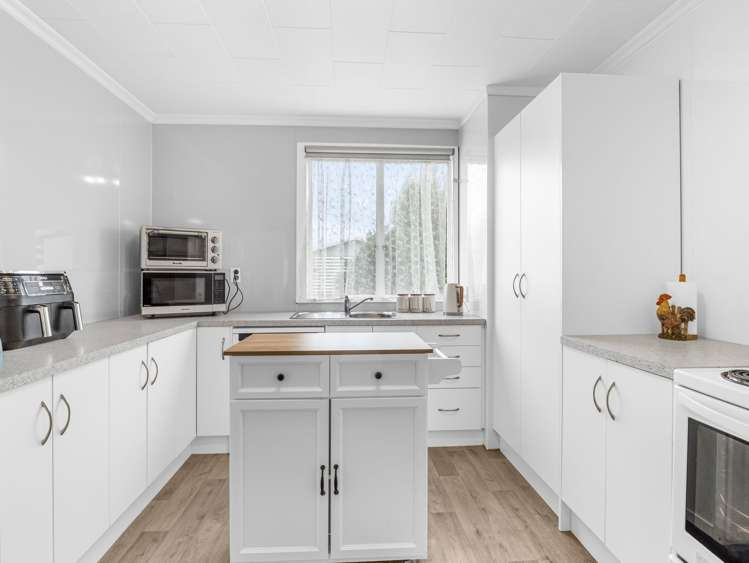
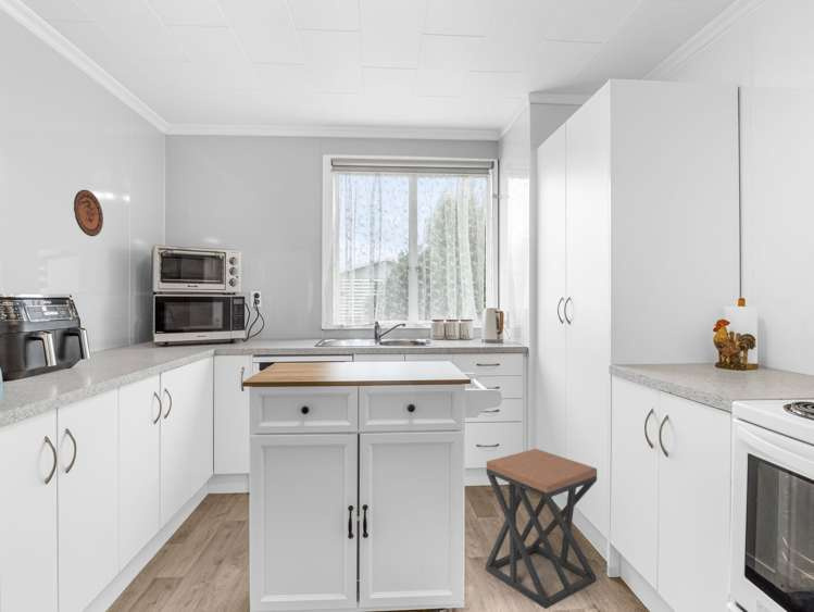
+ decorative plate [73,189,104,237]
+ stool [485,448,598,610]
